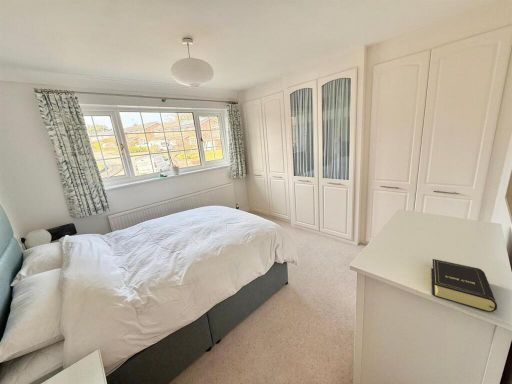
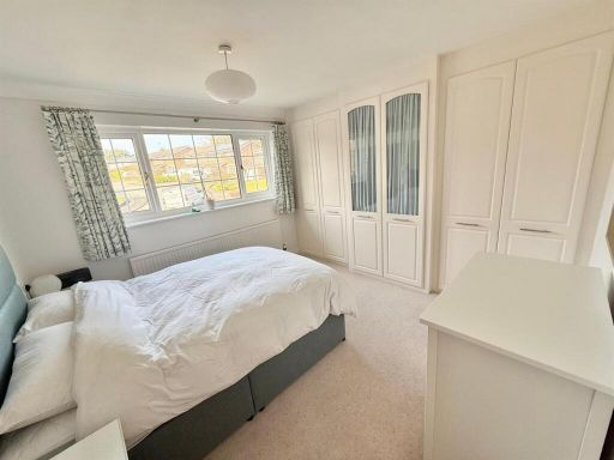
- book [430,258,498,313]
